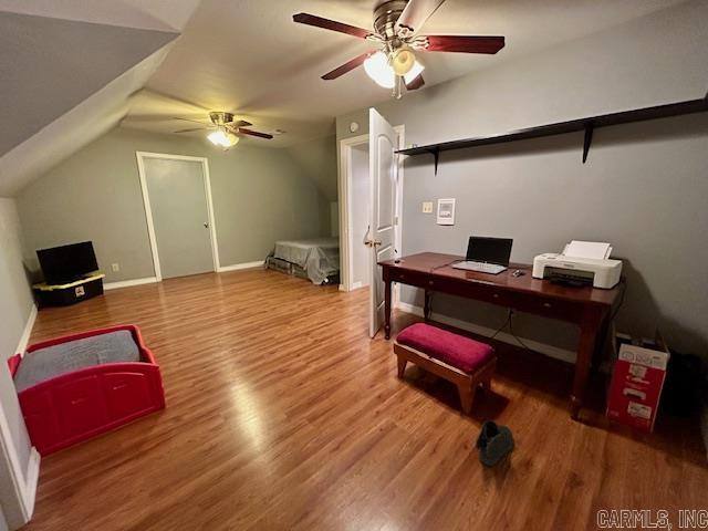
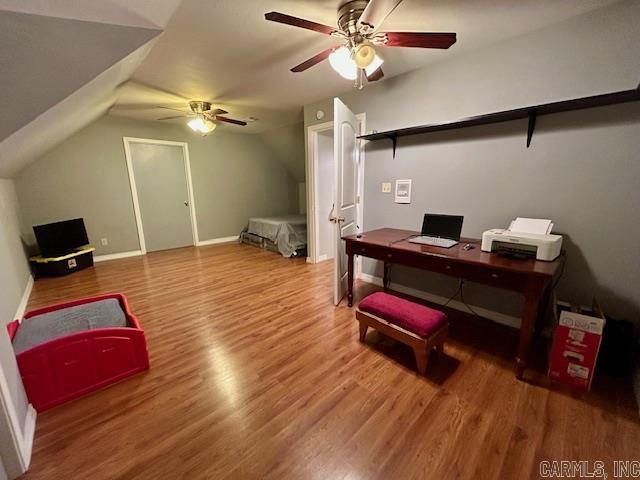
- sneaker [475,419,514,467]
